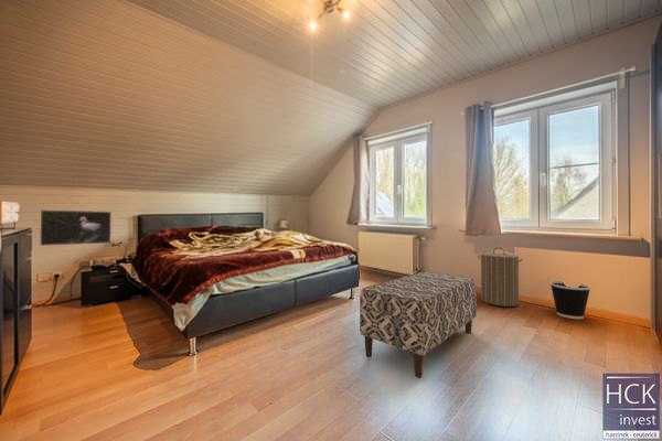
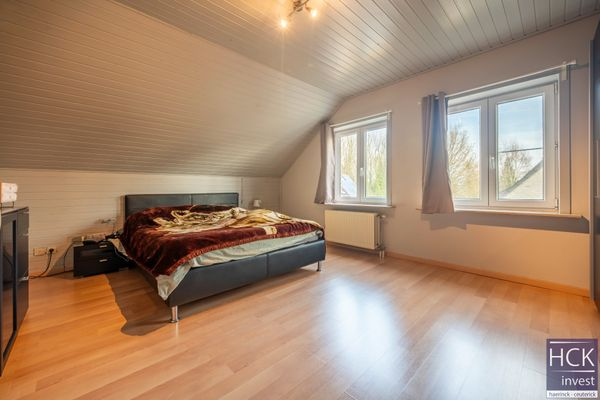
- wastebasket [548,280,592,320]
- laundry hamper [477,246,524,308]
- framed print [39,208,113,247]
- bench [359,271,478,379]
